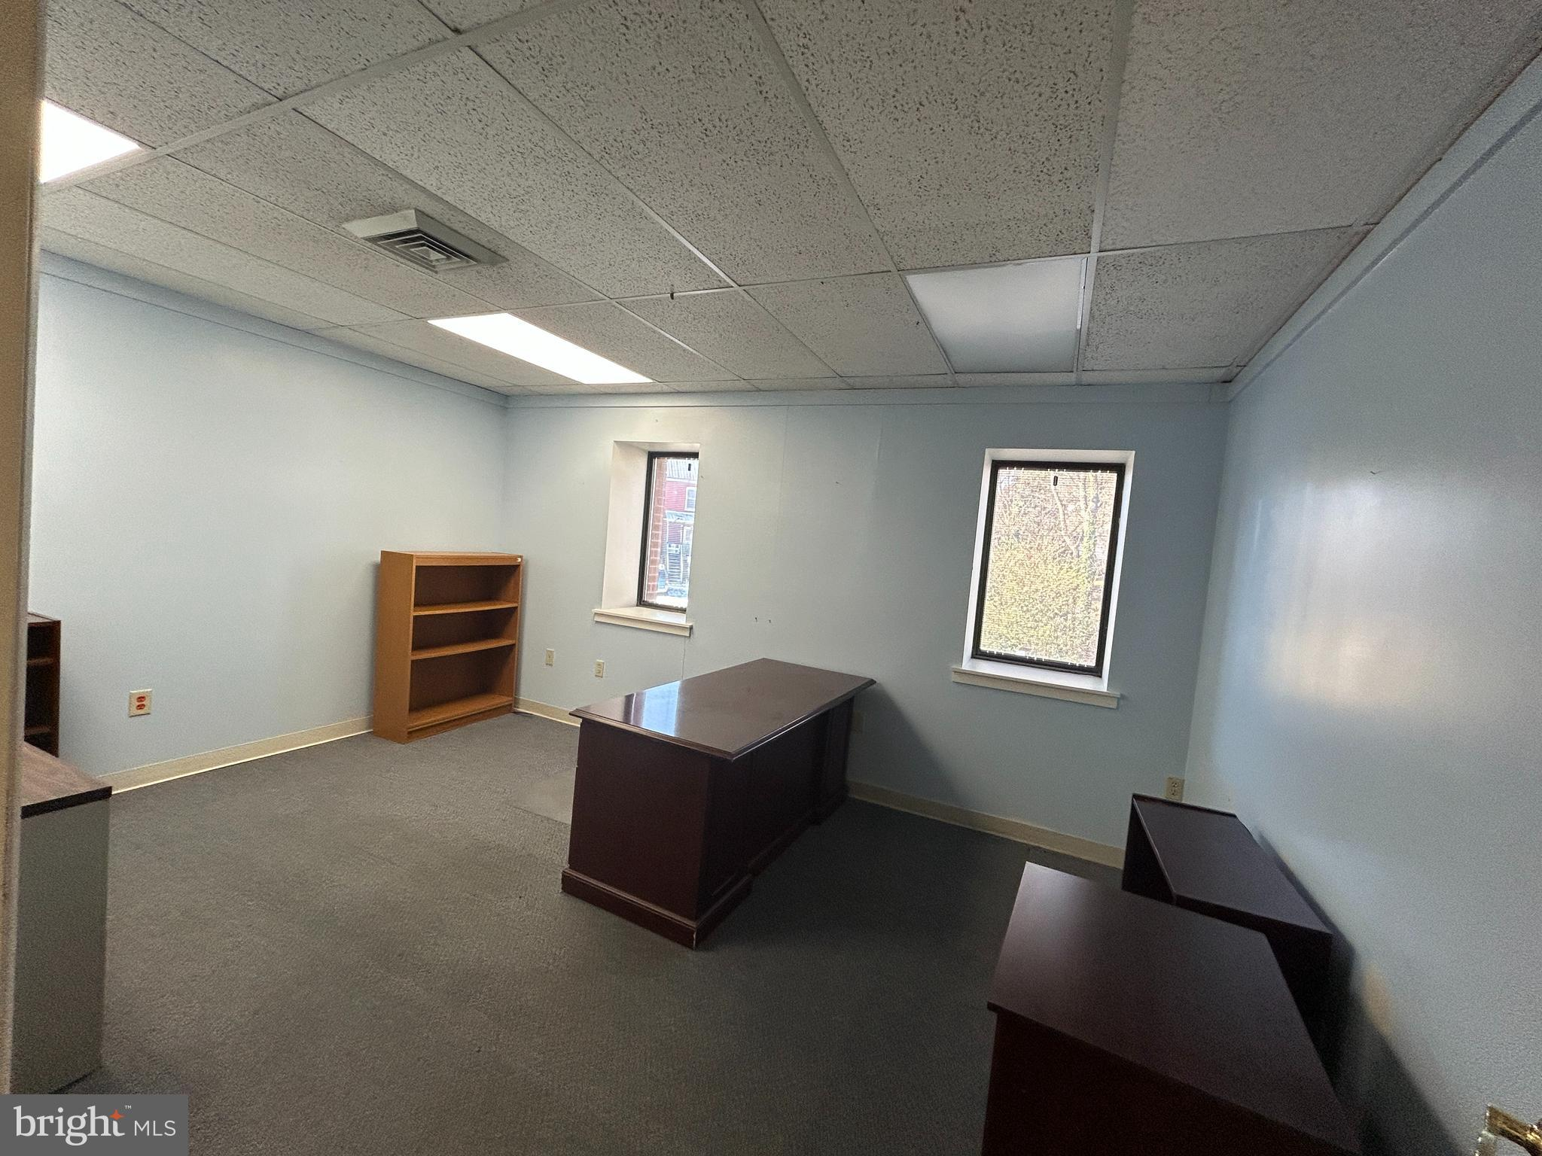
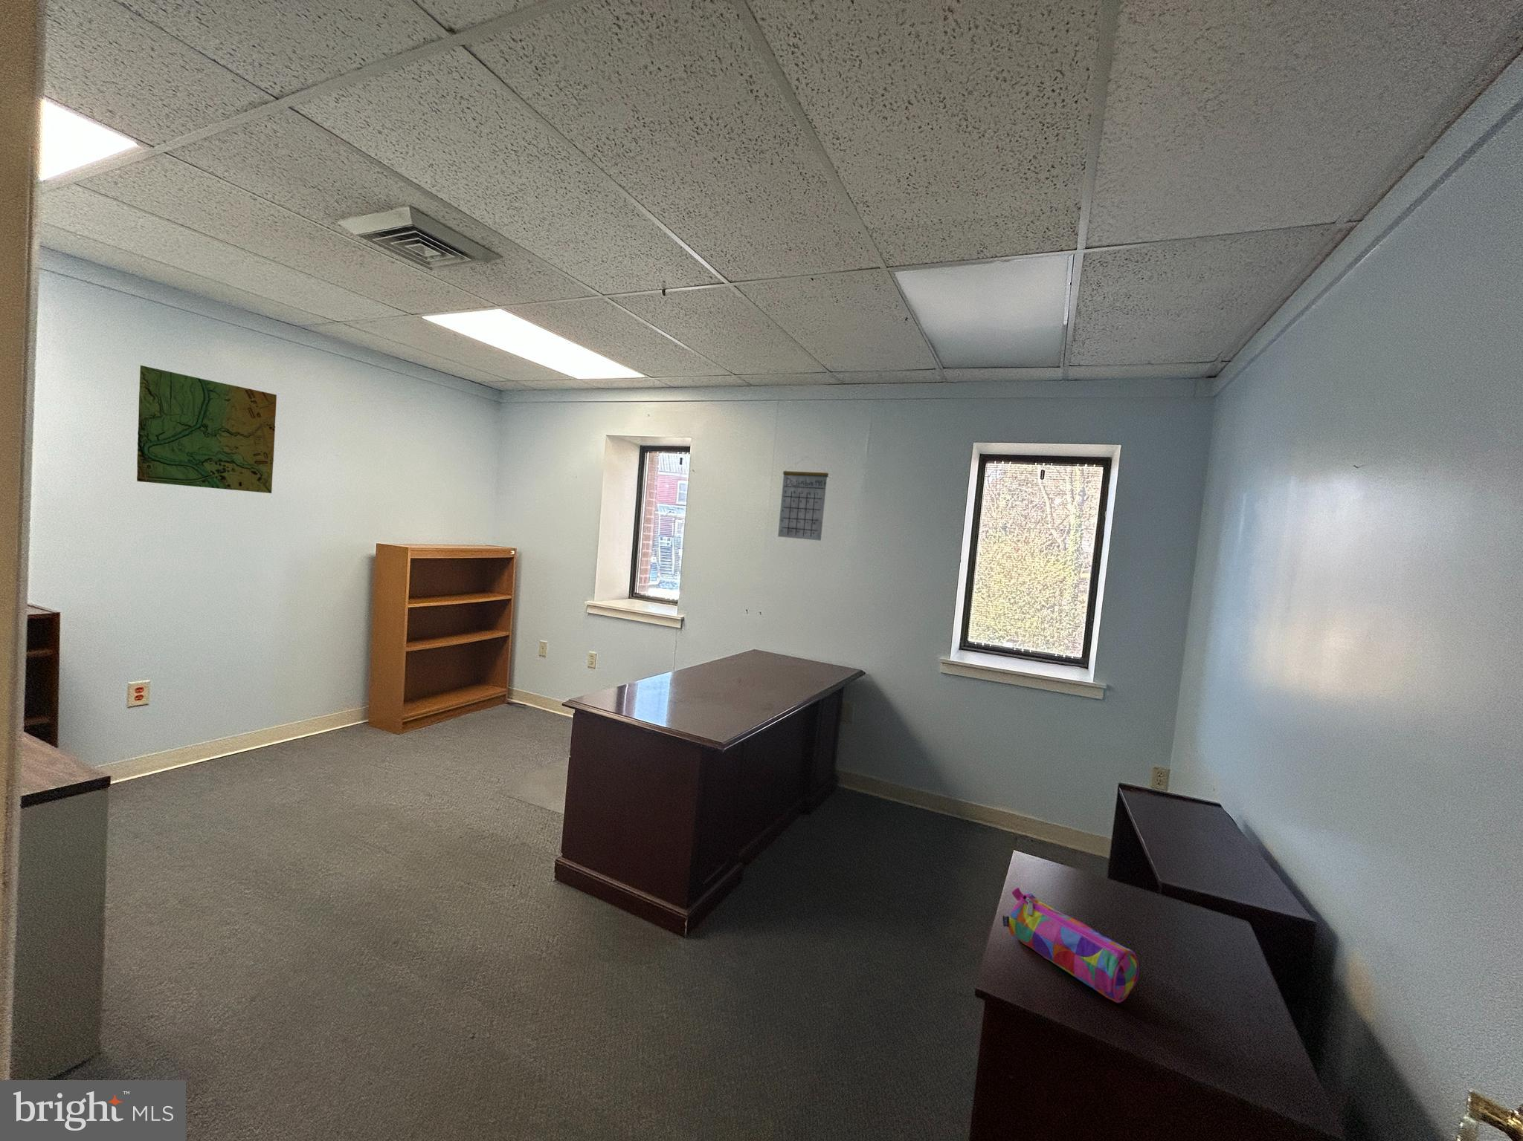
+ pencil case [1001,887,1139,1003]
+ calendar [777,457,829,542]
+ map [136,364,277,494]
